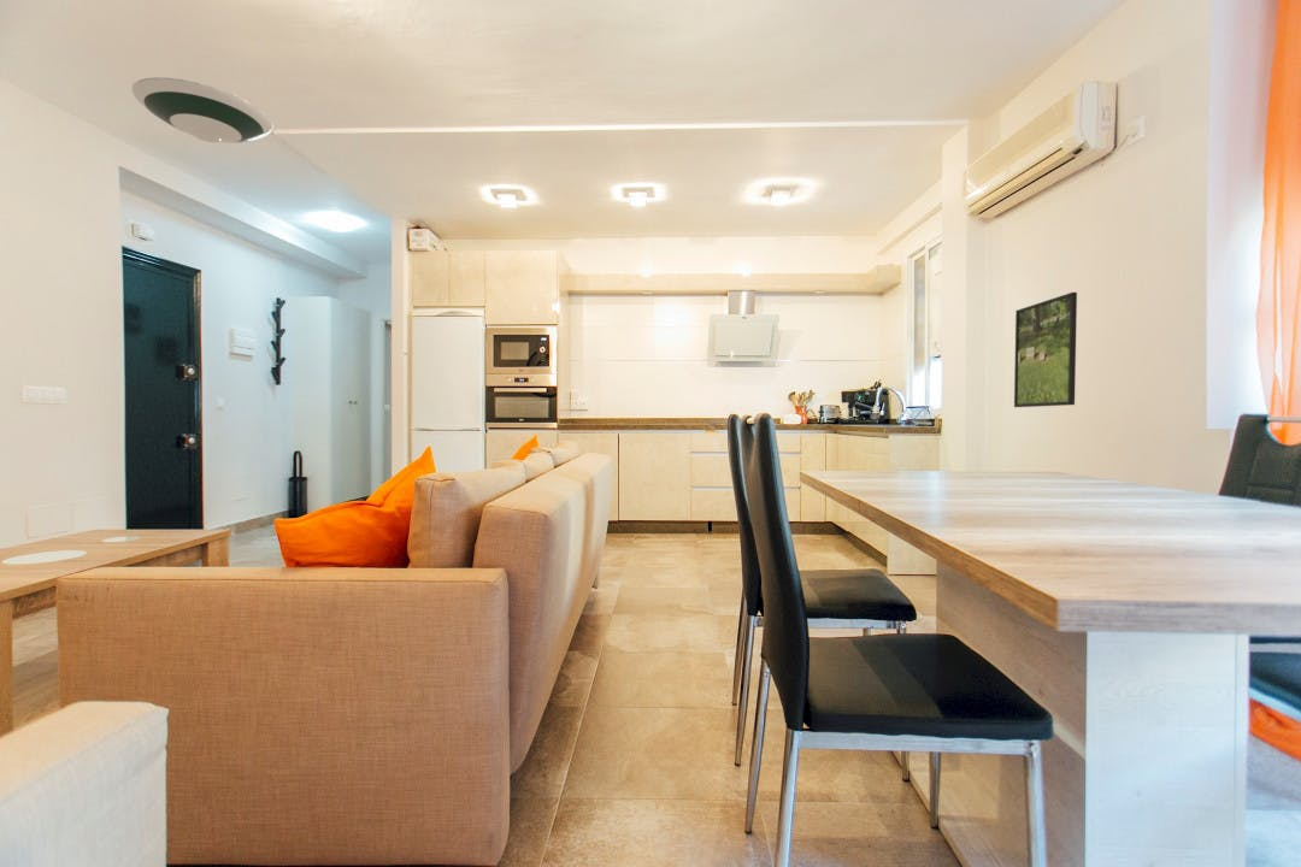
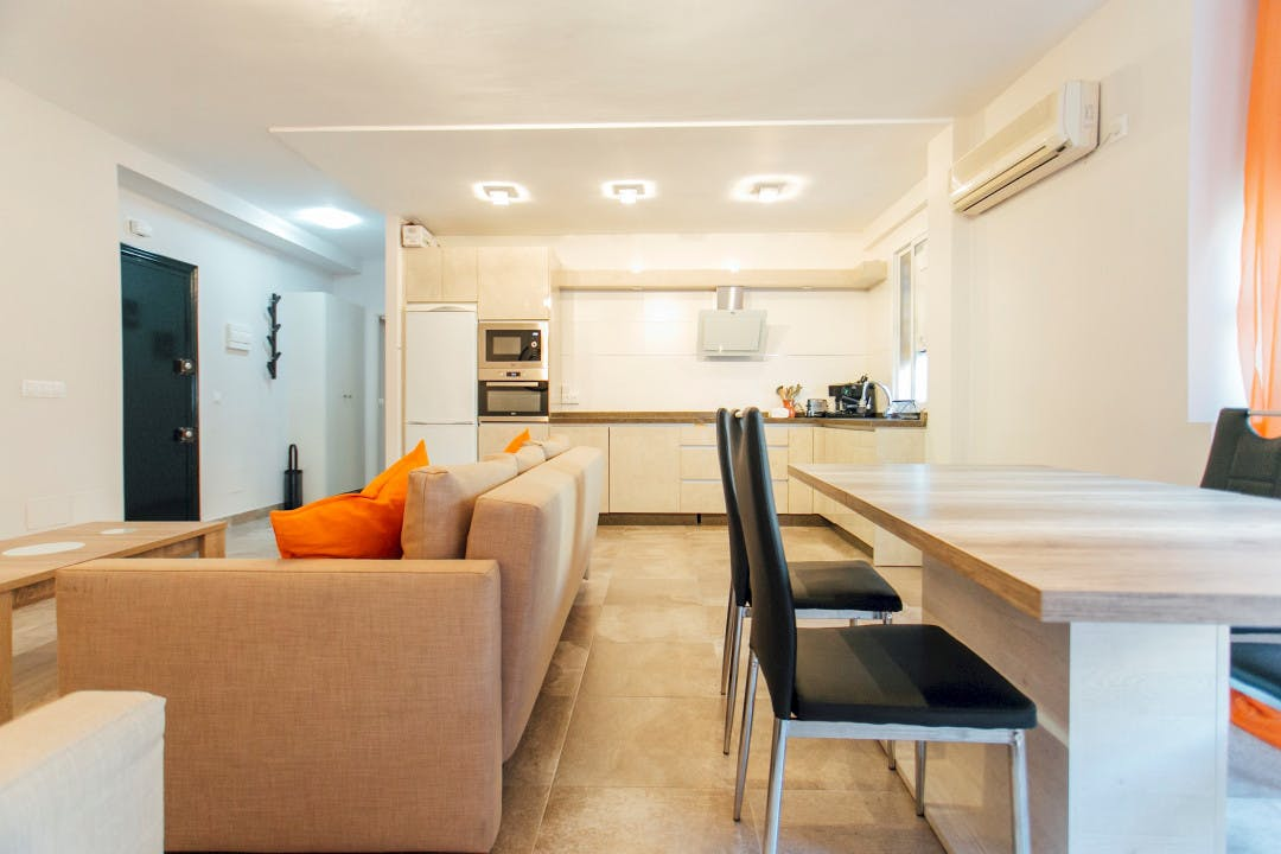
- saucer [131,76,275,144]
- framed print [1013,291,1078,408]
